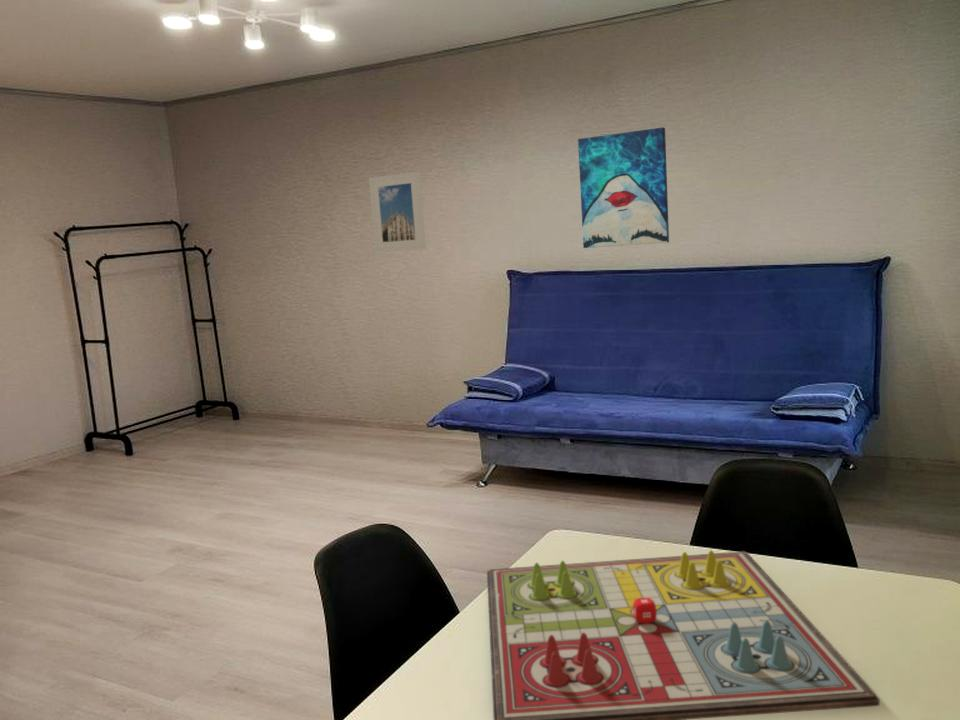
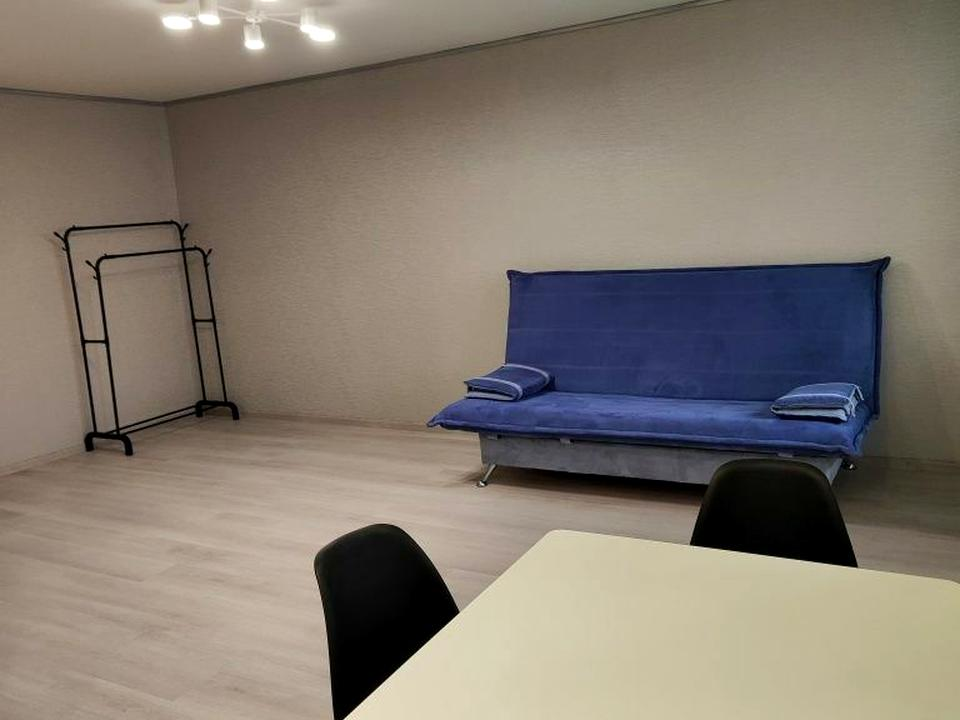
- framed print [368,171,427,254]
- gameboard [486,549,881,720]
- wall art [577,126,670,249]
